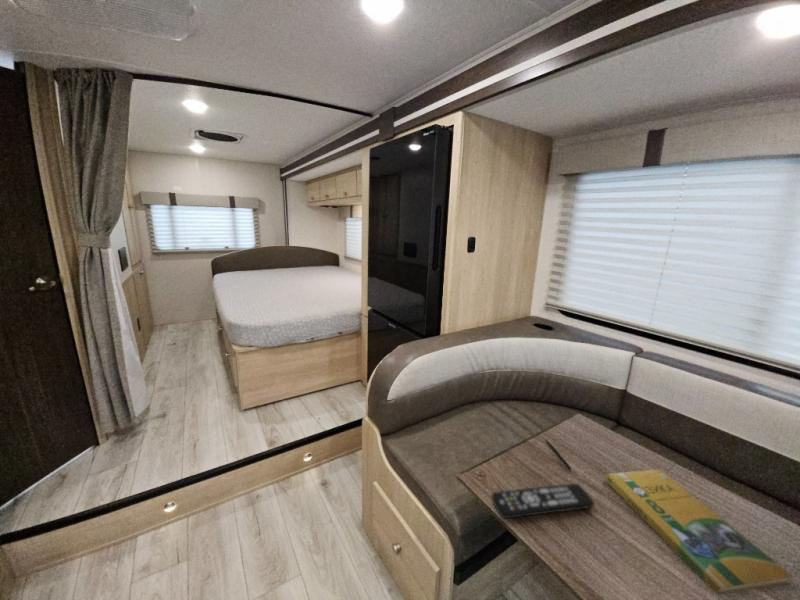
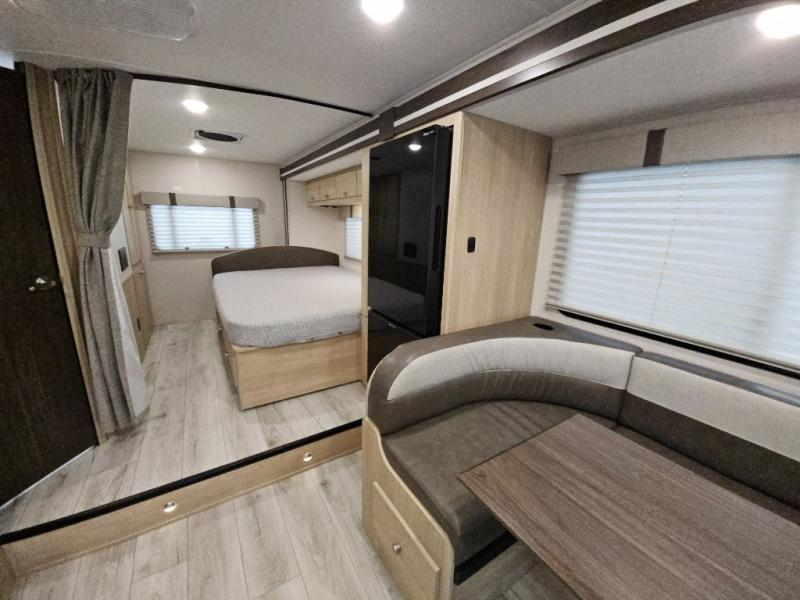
- remote control [491,483,596,520]
- booklet [603,468,794,596]
- pen [544,438,572,471]
